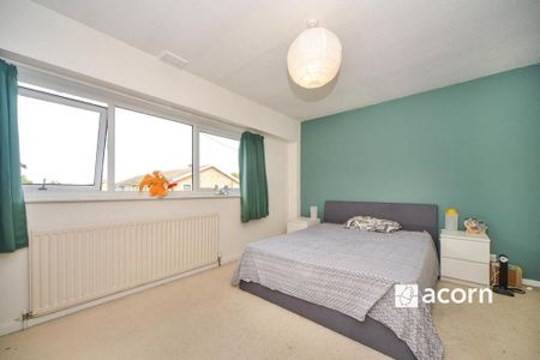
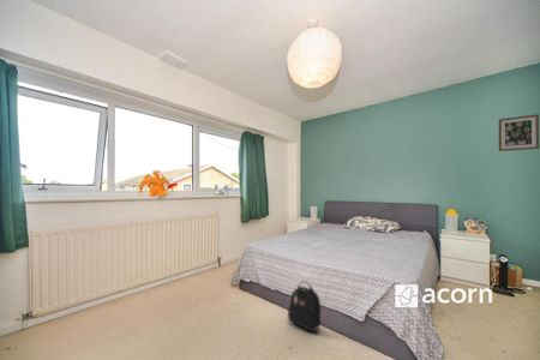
+ backpack [287,280,322,334]
+ wall art [497,113,540,152]
